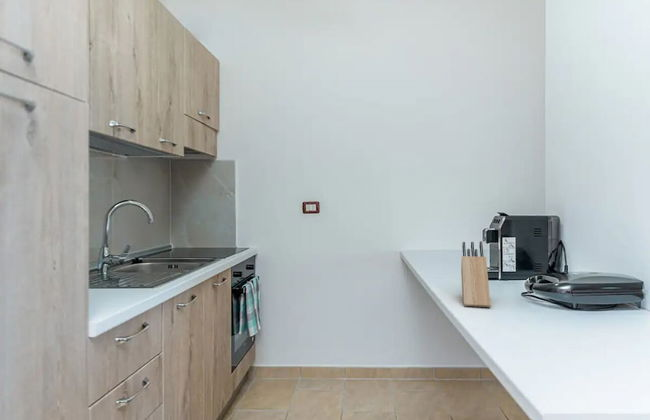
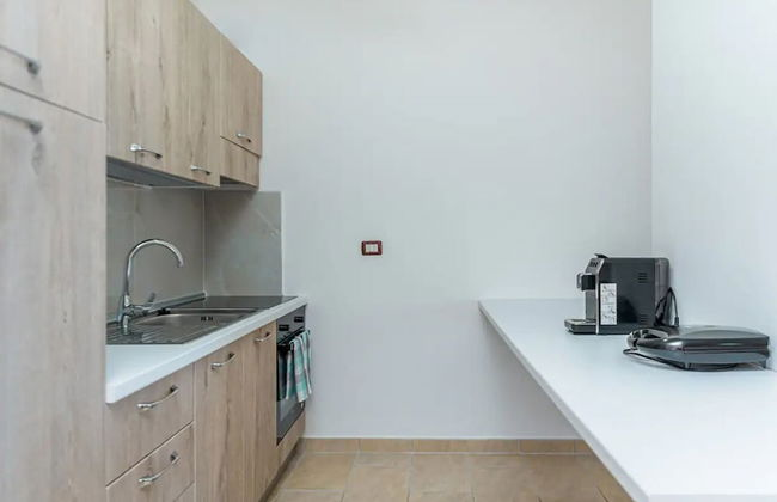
- knife block [460,240,492,308]
